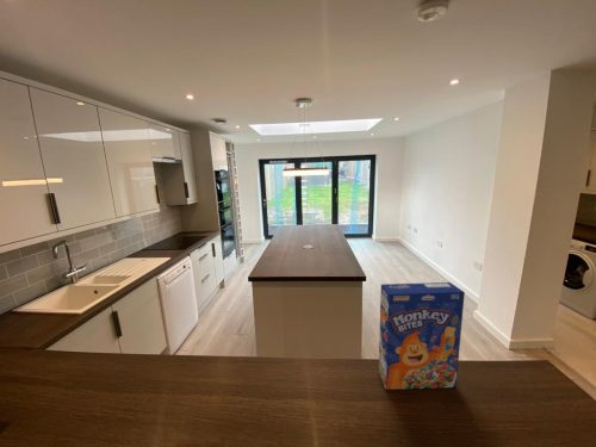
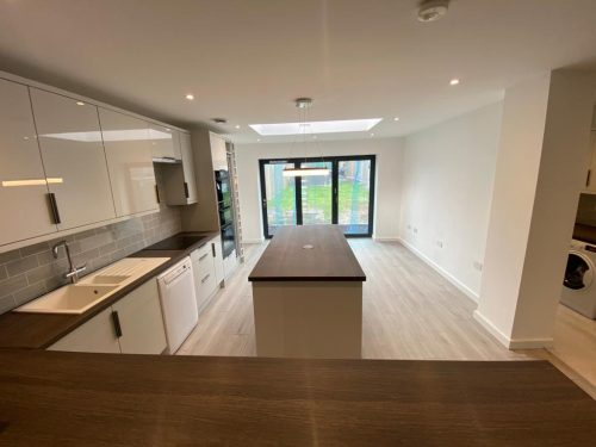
- cereal box [378,281,466,391]
